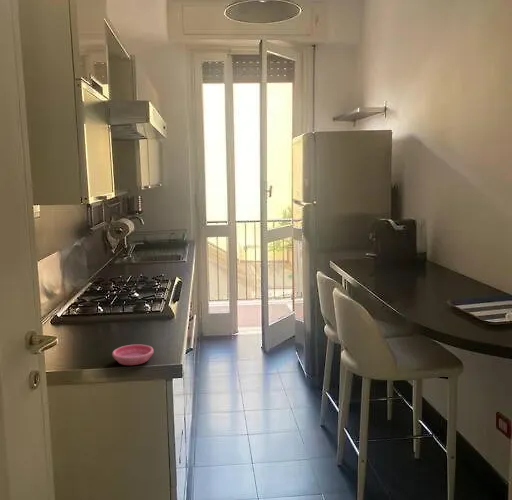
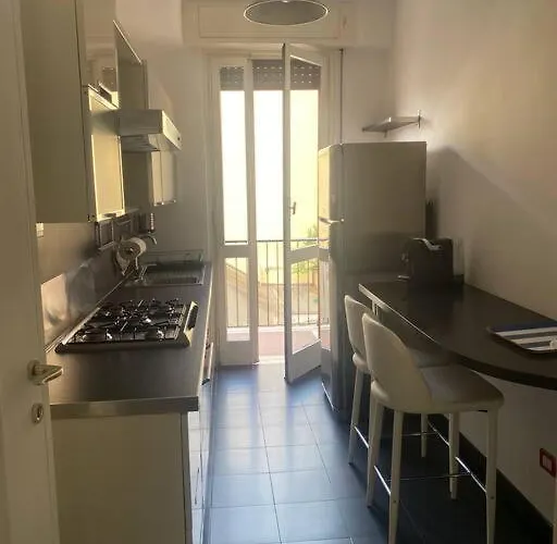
- saucer [111,344,154,366]
